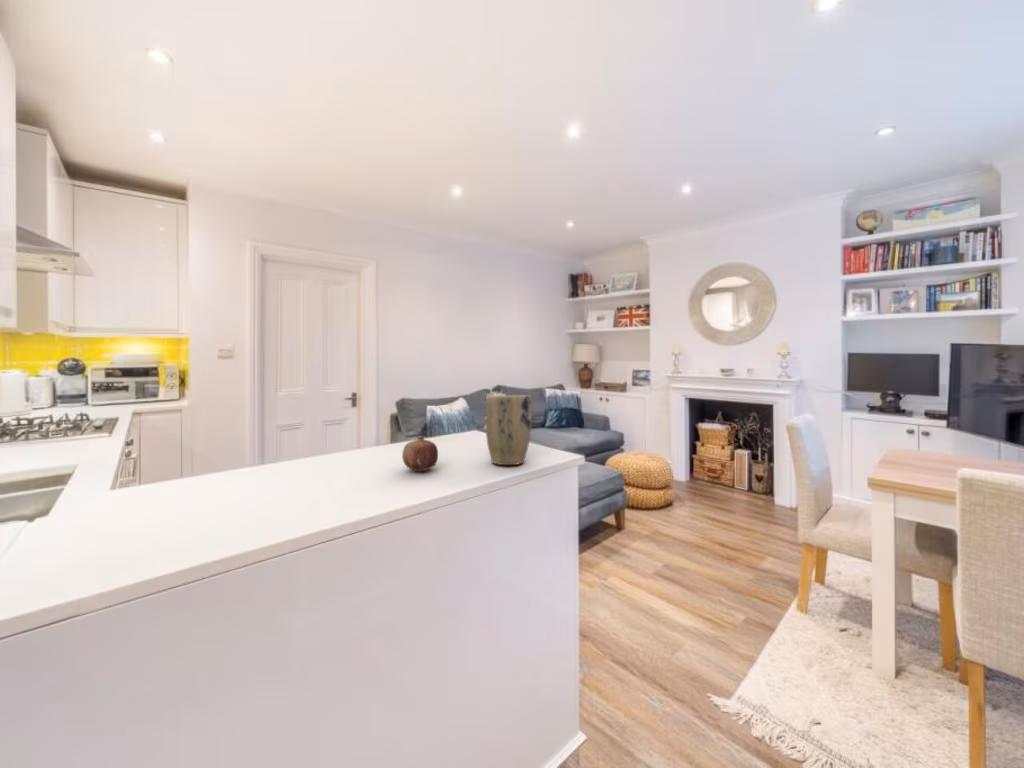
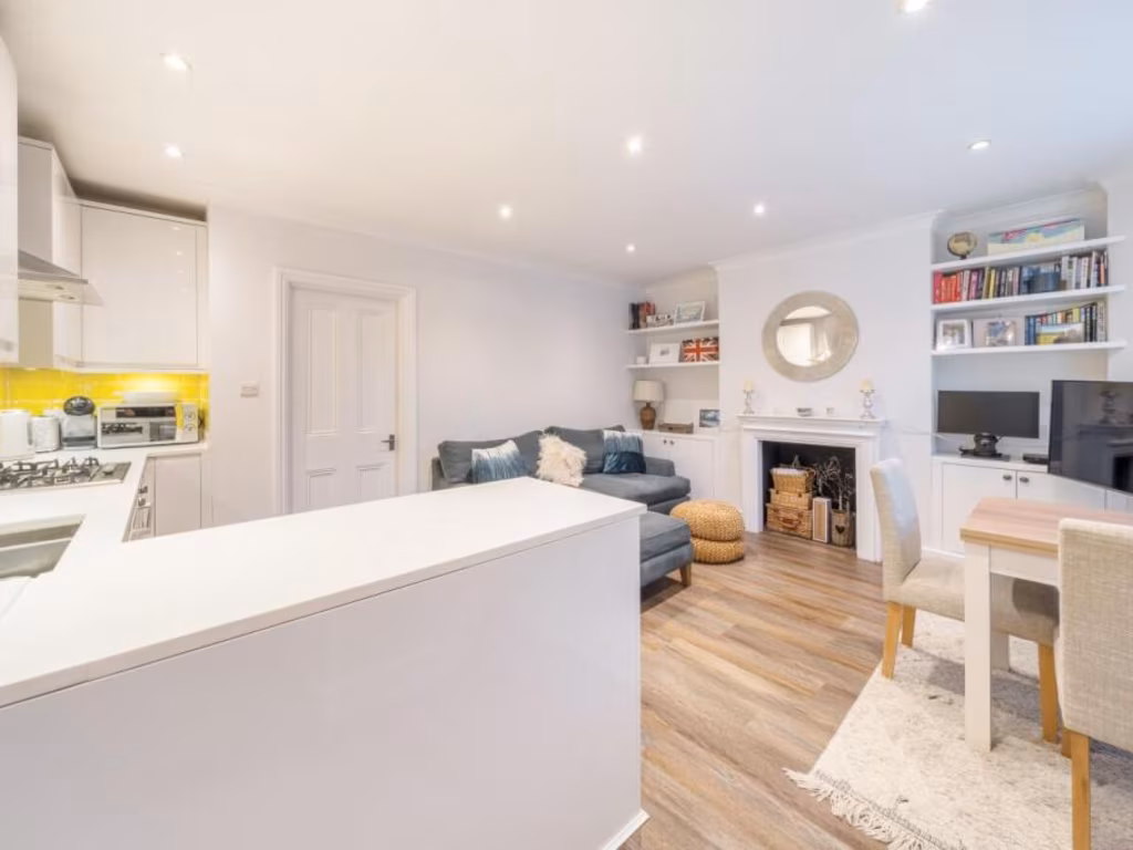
- fruit [401,435,439,472]
- plant pot [485,394,532,466]
